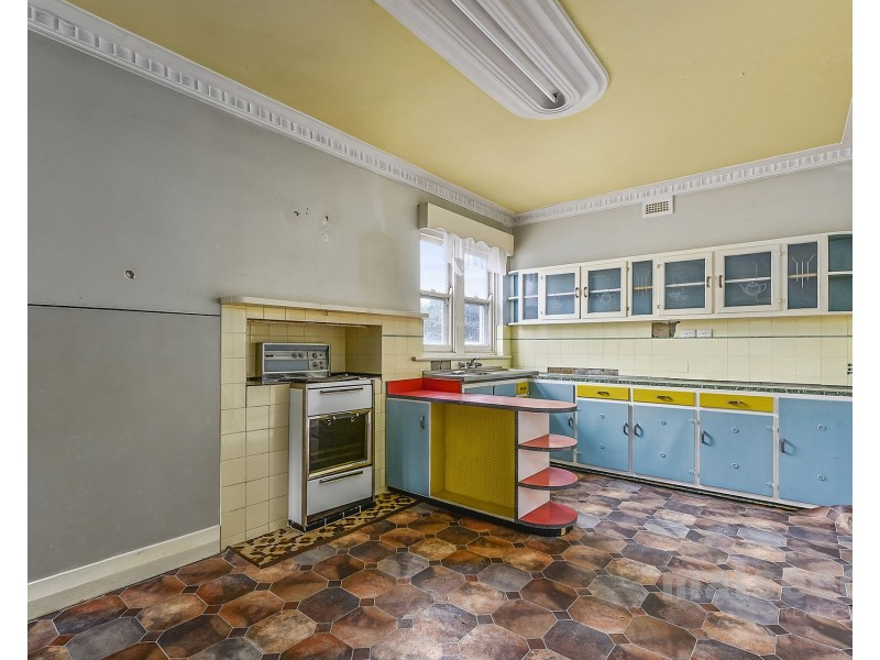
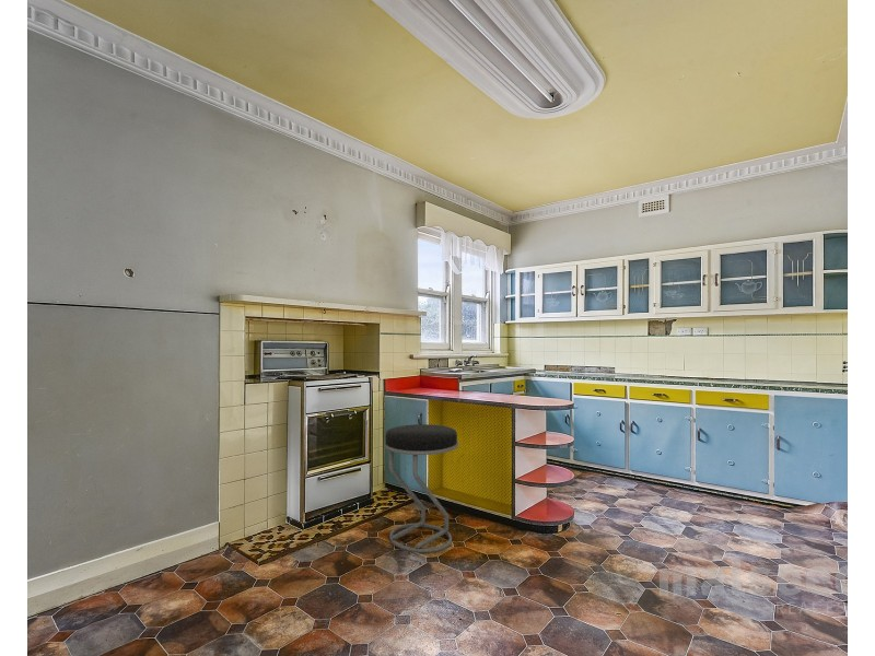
+ stool [383,423,459,553]
